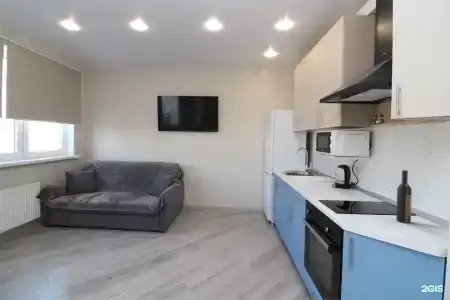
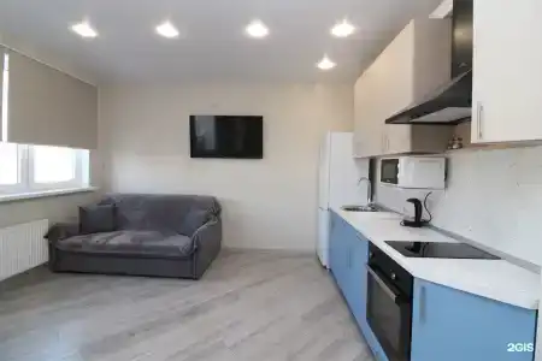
- wine bottle [395,169,413,224]
